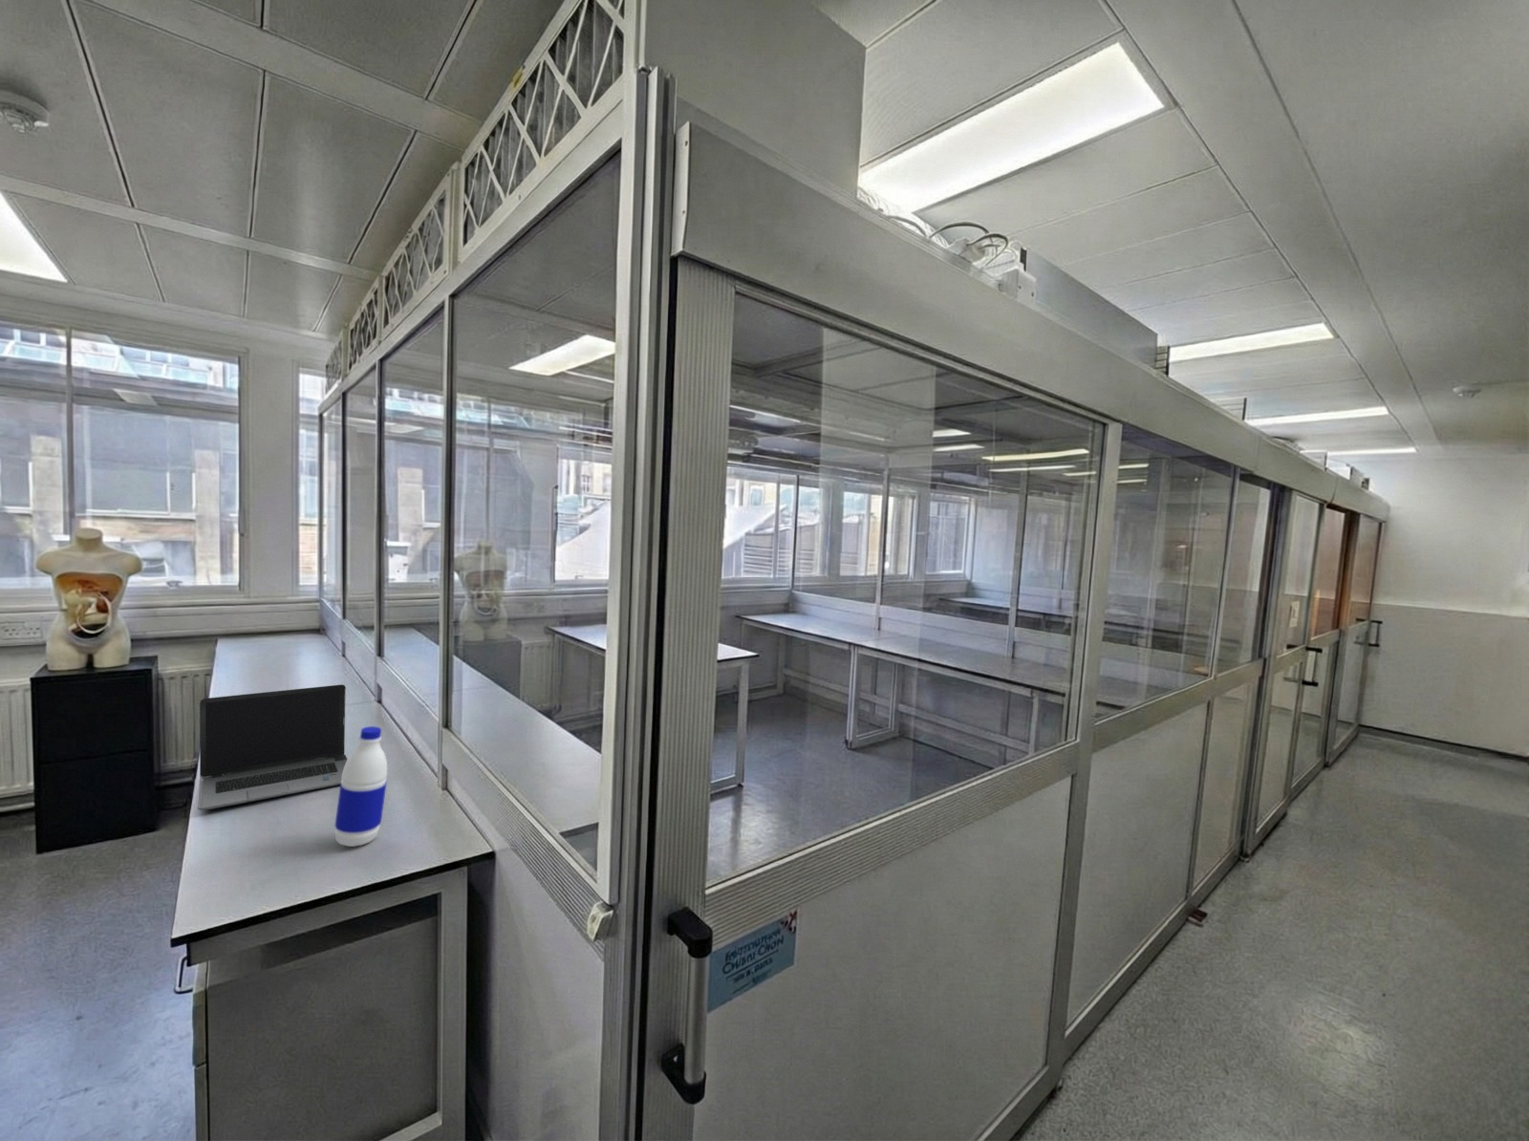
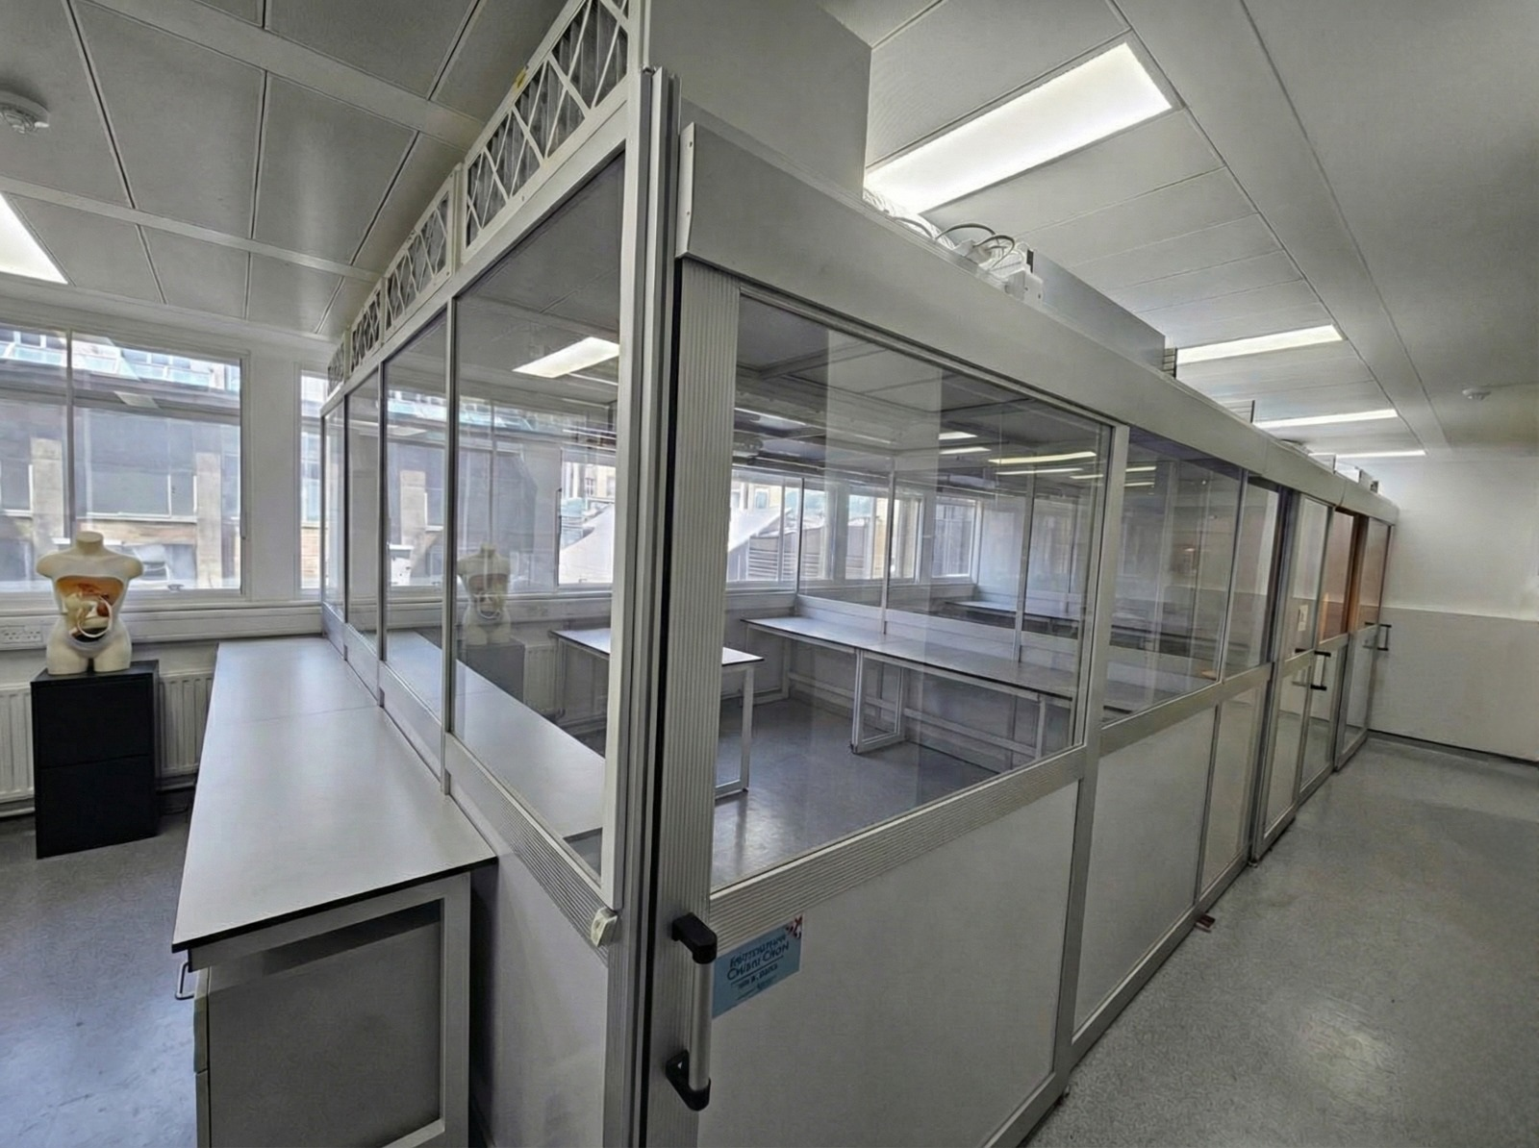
- water bottle [333,725,388,847]
- laptop computer [197,684,348,811]
